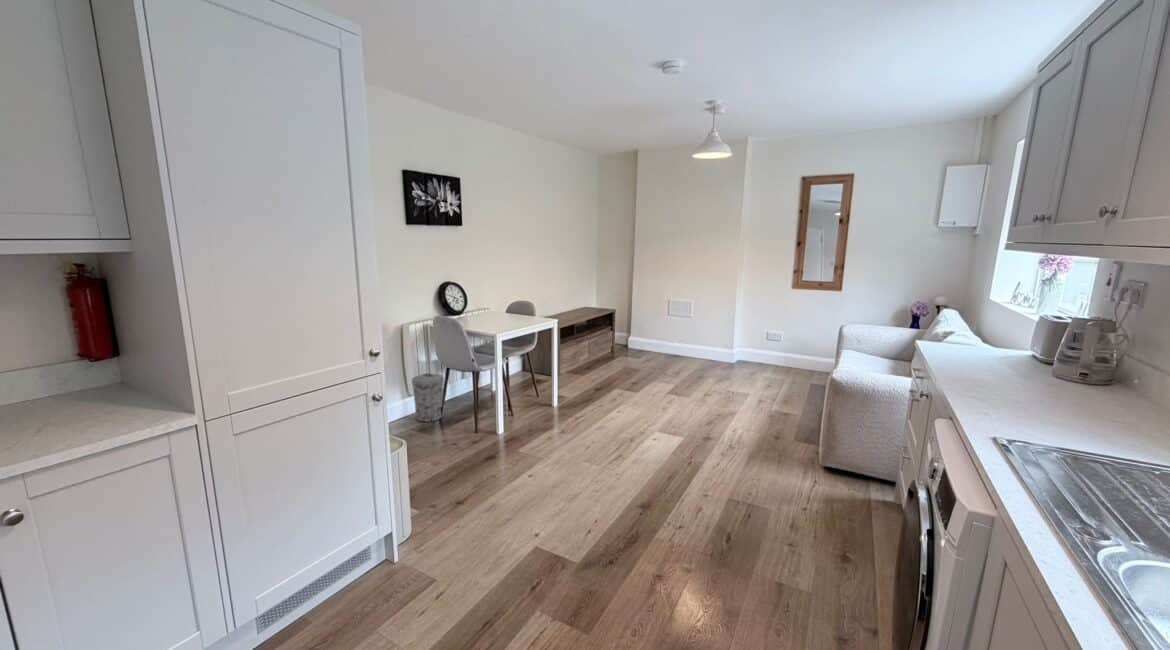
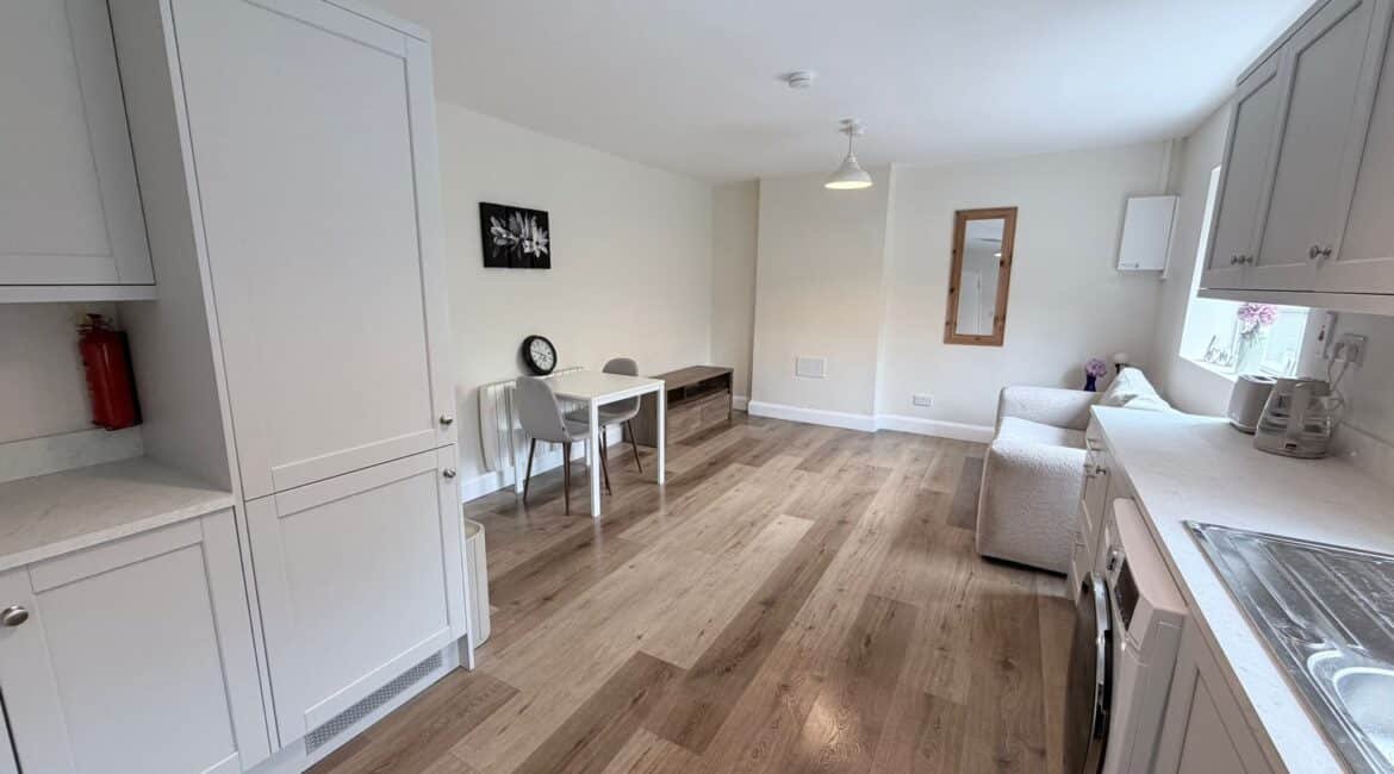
- trash can [411,372,445,423]
